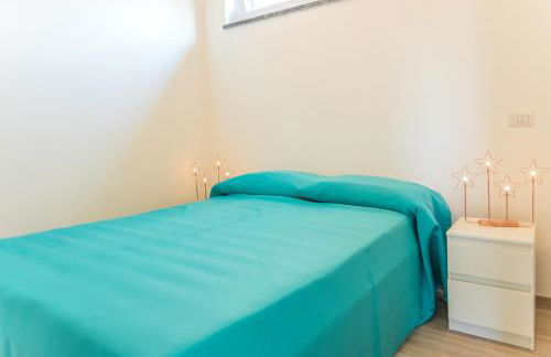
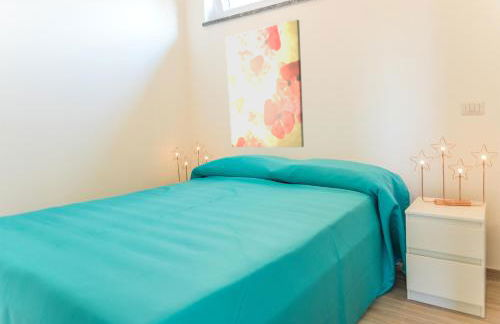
+ wall art [225,19,305,148]
